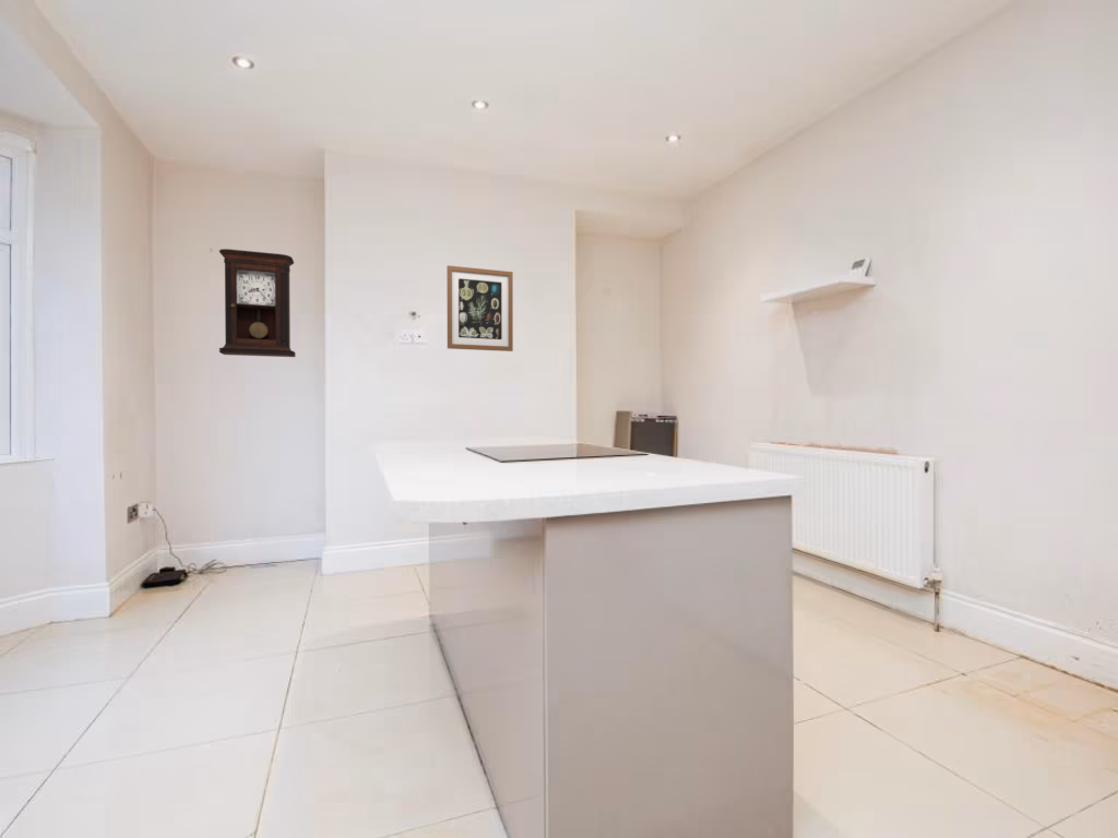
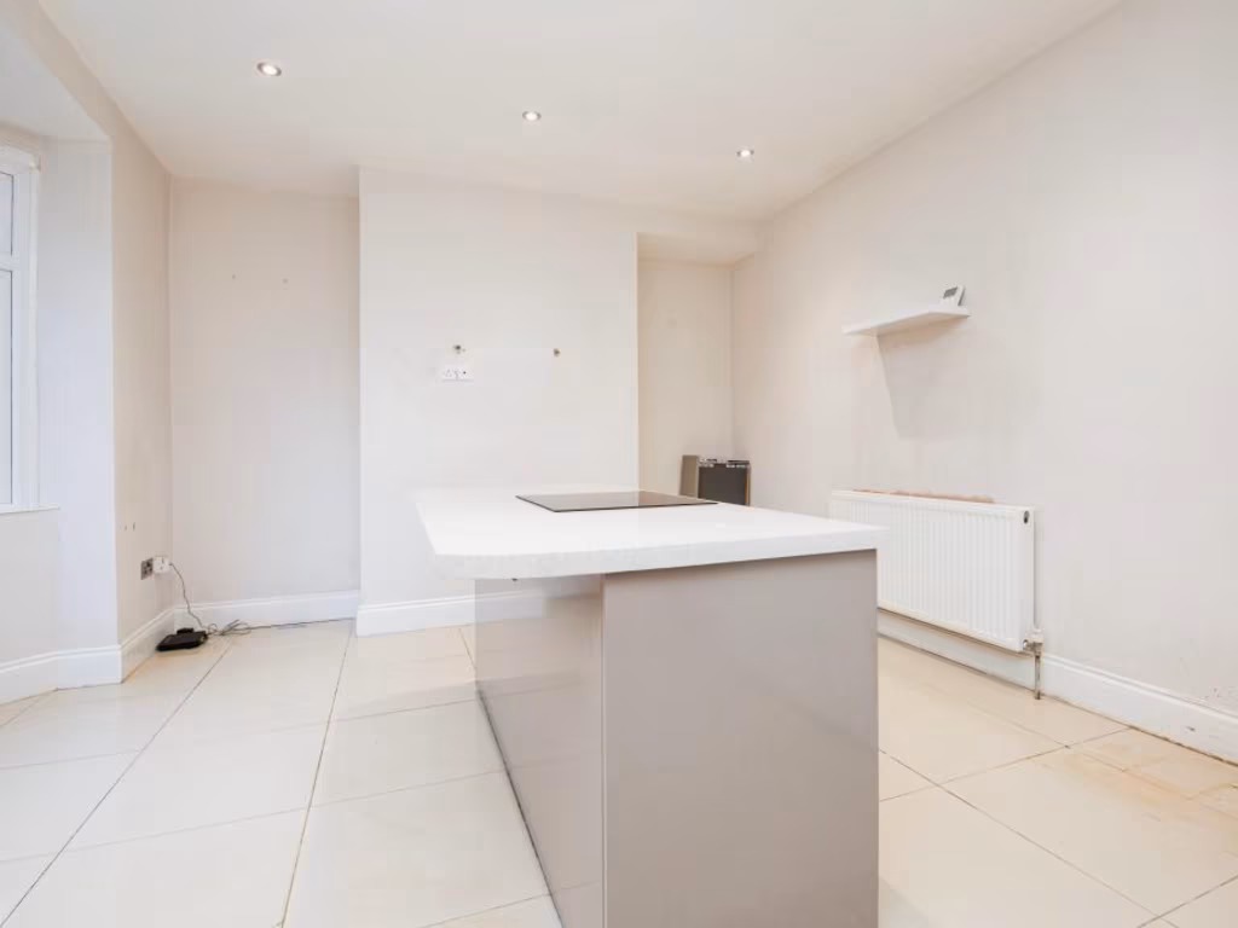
- wall art [445,264,514,352]
- pendulum clock [218,248,297,358]
